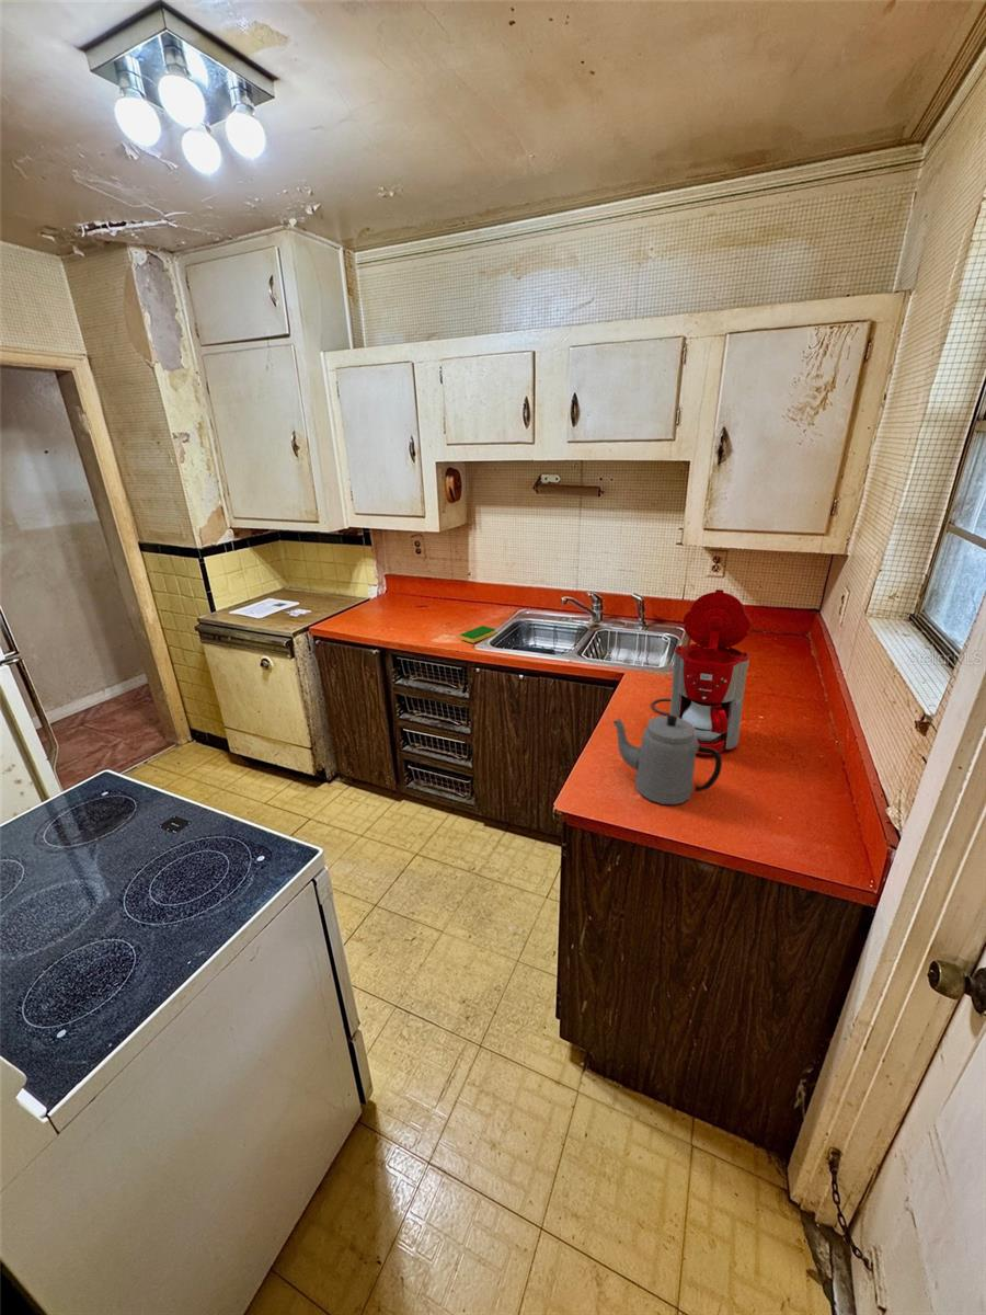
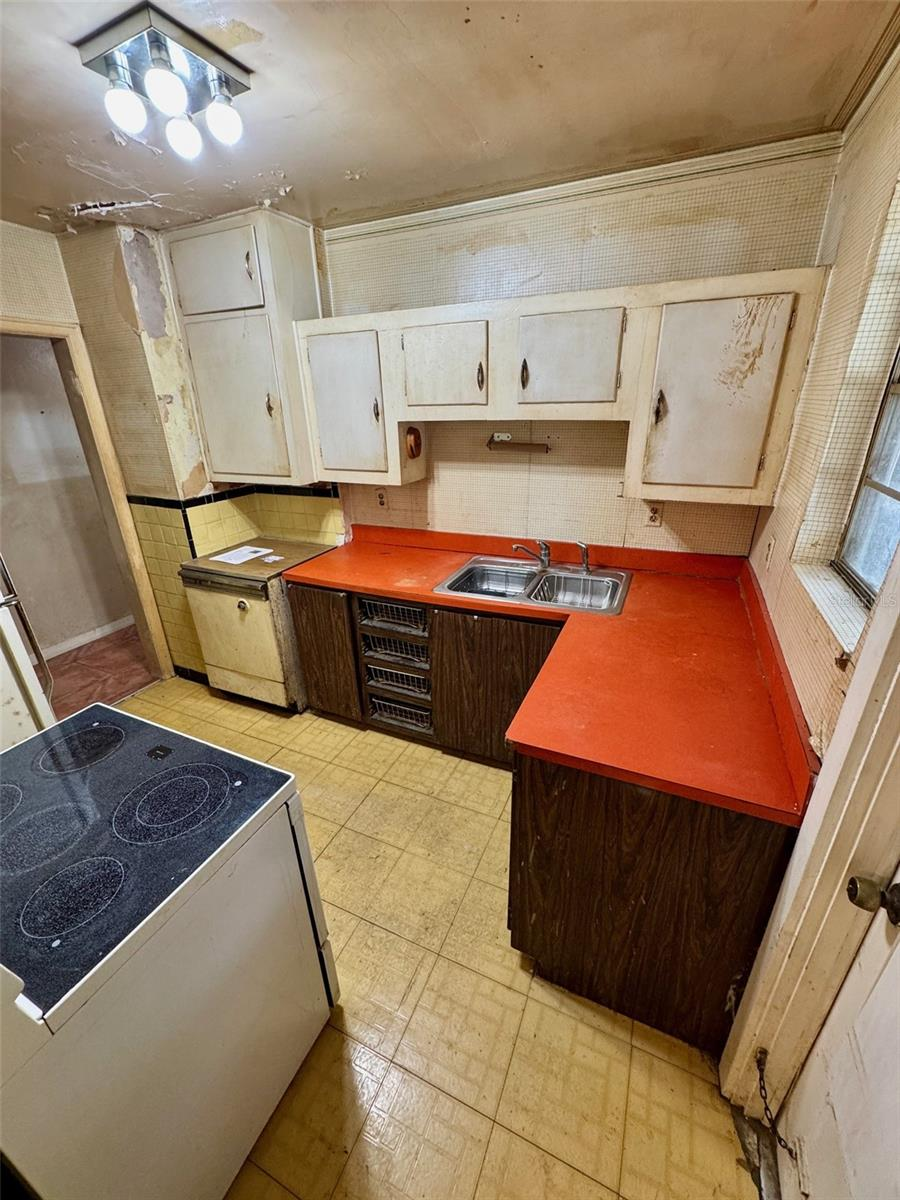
- dish sponge [460,625,496,644]
- teapot [611,714,723,805]
- coffee maker [651,588,752,756]
